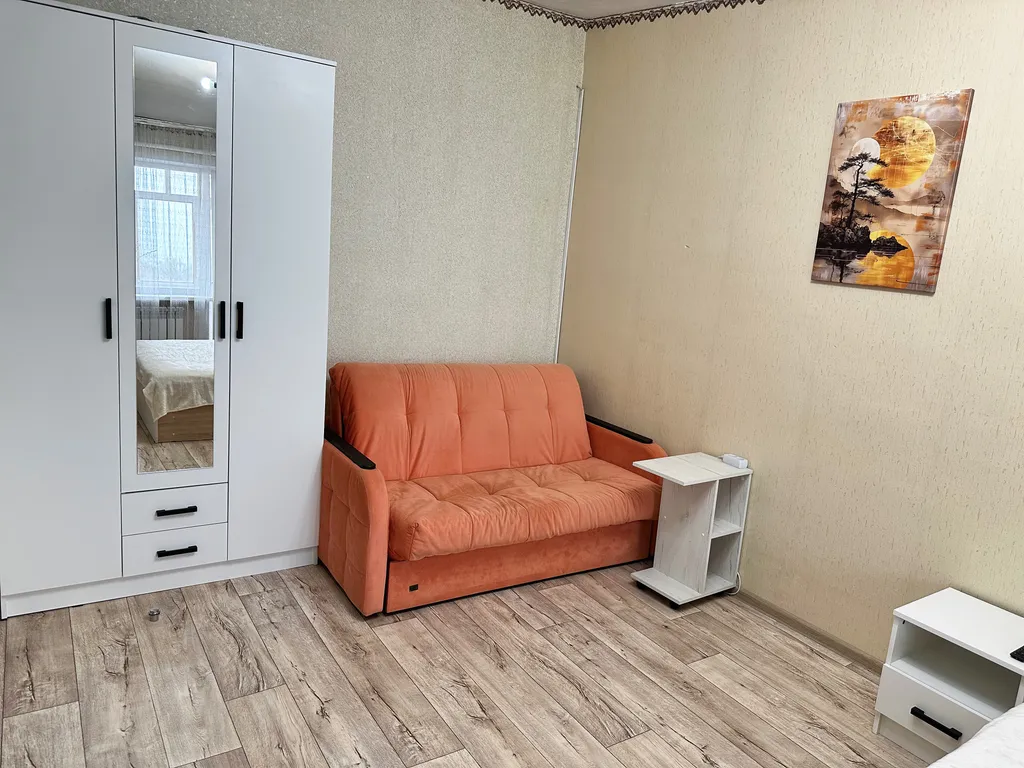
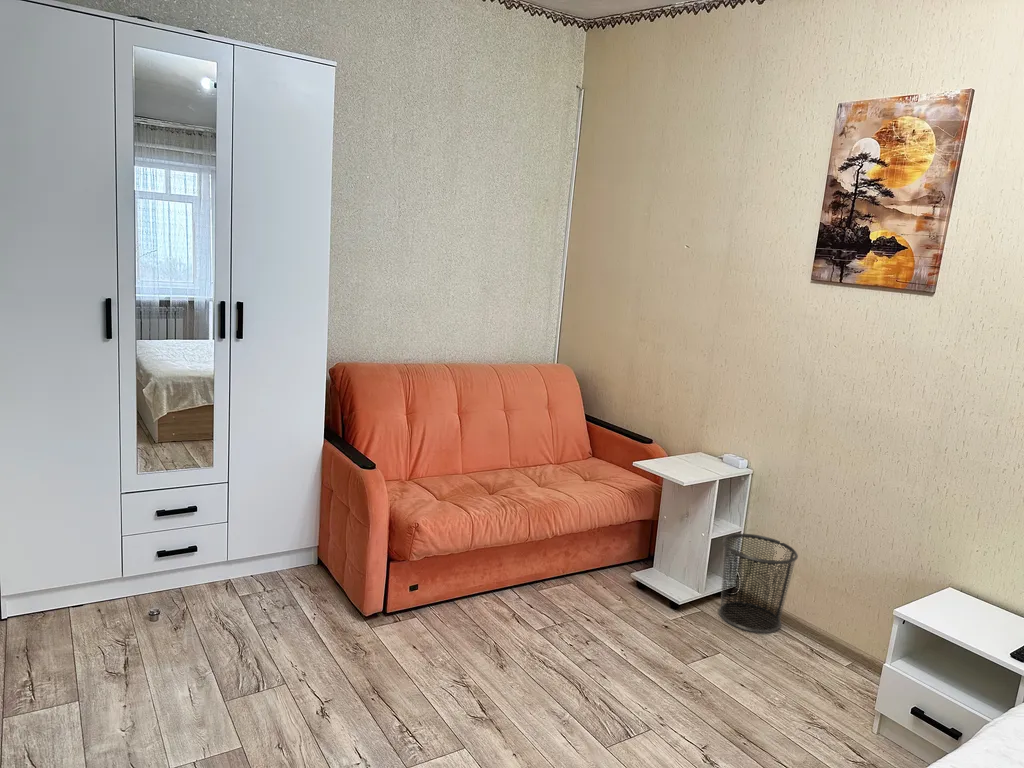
+ waste bin [718,533,799,634]
